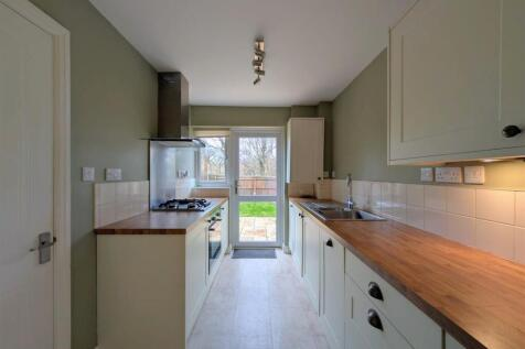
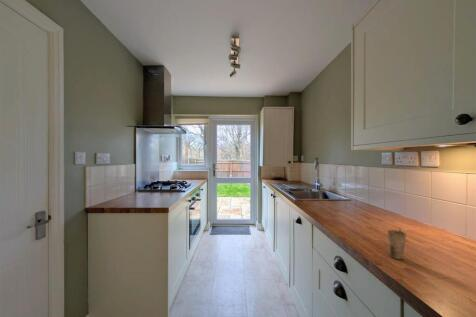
+ cup [386,227,407,260]
